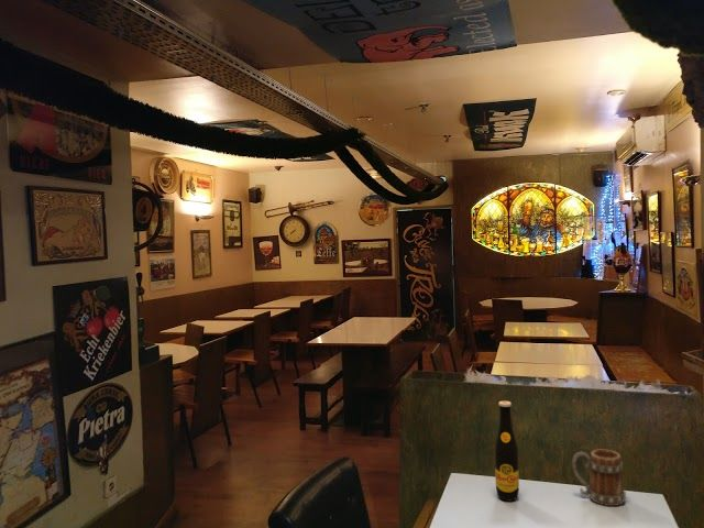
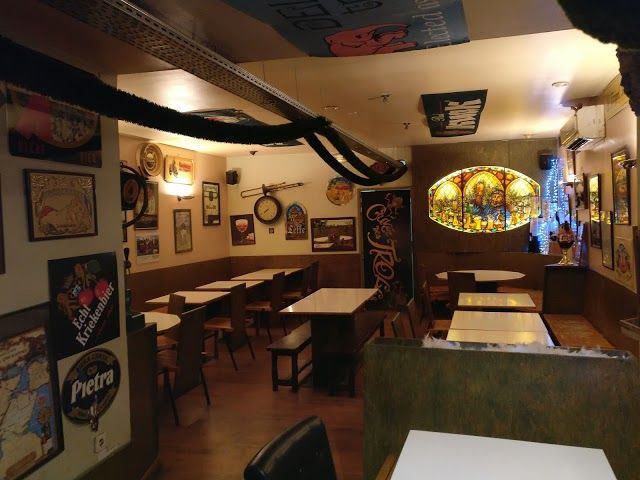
- beer bottle [494,400,520,502]
- beer mug [571,449,627,507]
